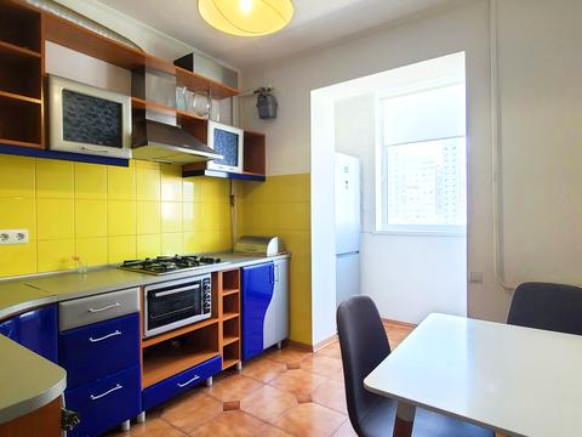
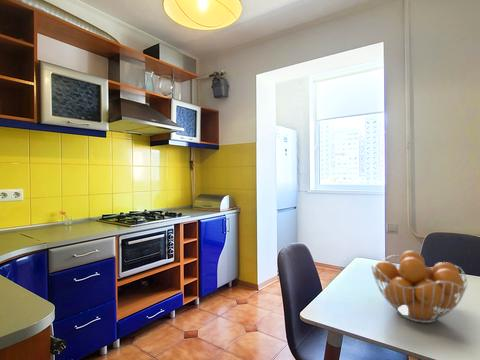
+ fruit basket [371,250,468,324]
